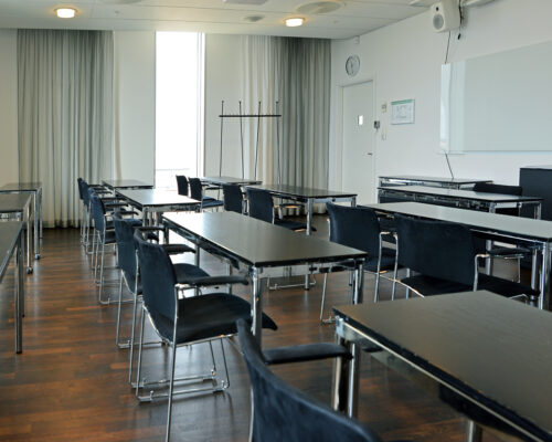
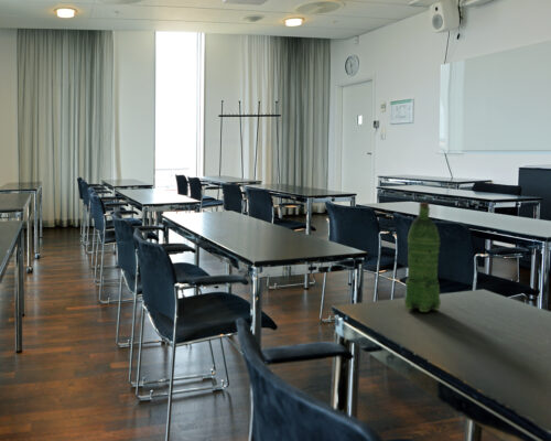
+ plastic bottle [403,201,442,313]
